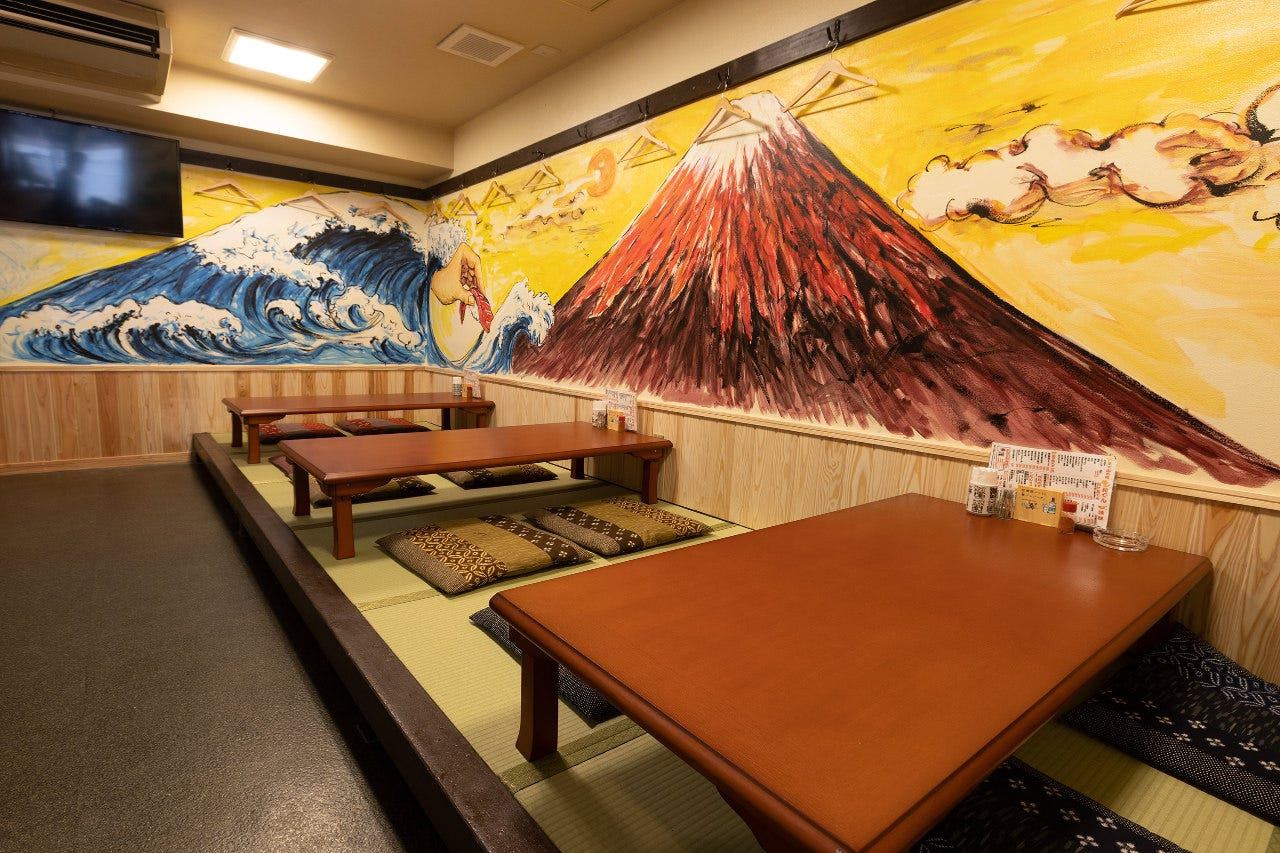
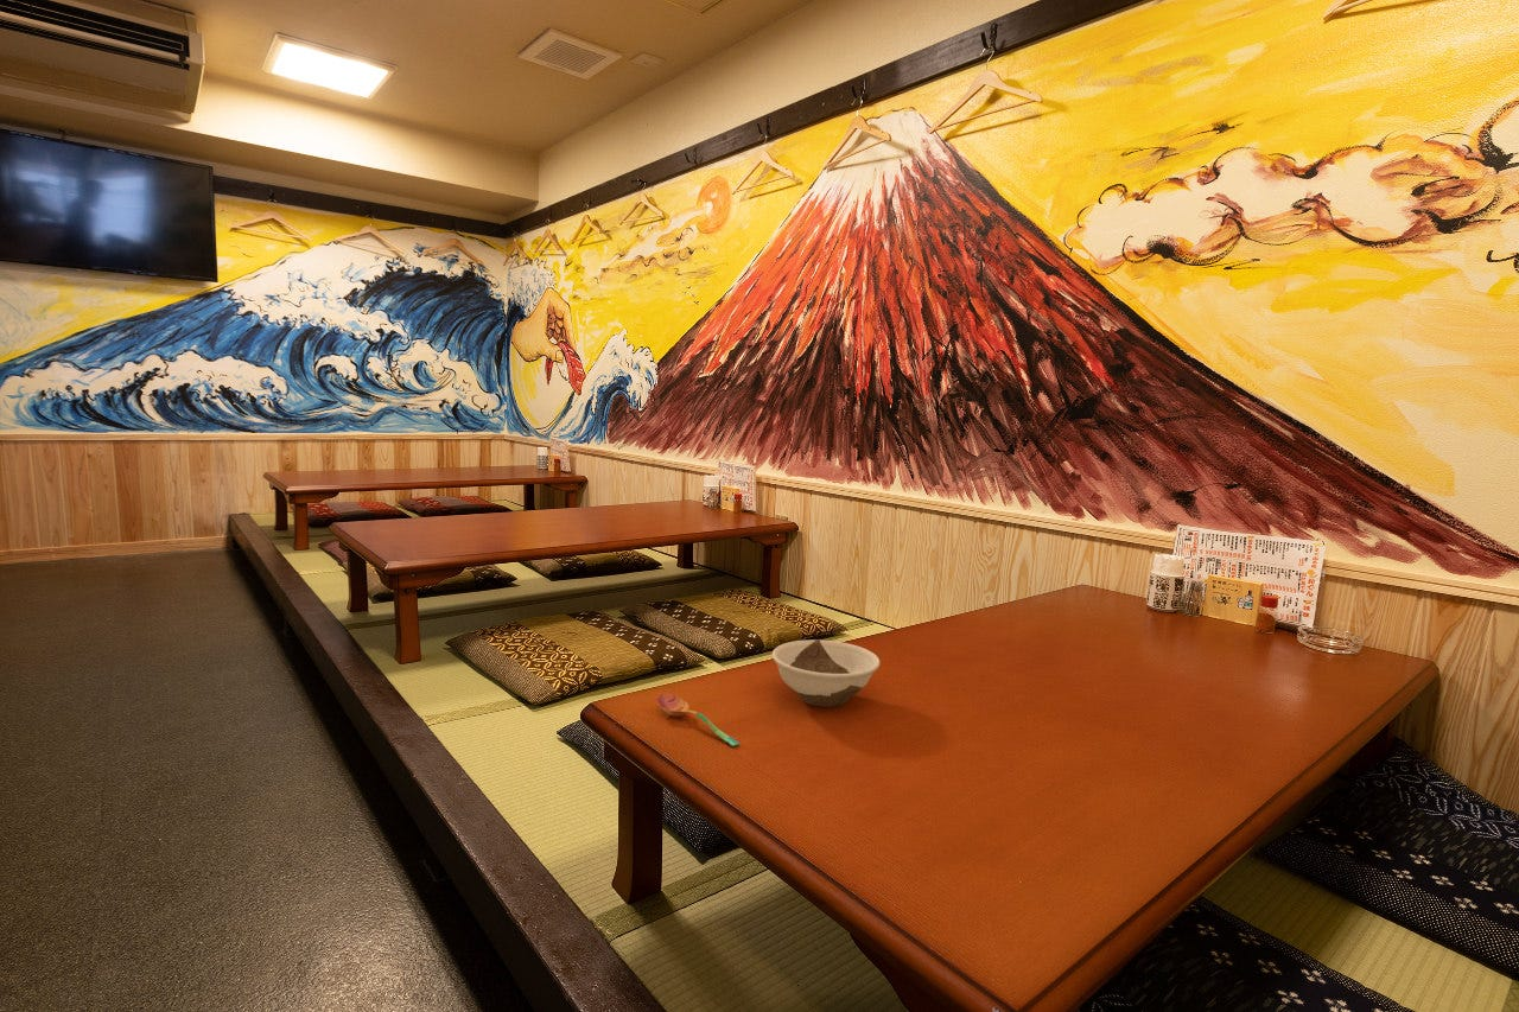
+ soupspoon [656,693,741,747]
+ bowl [771,638,881,708]
